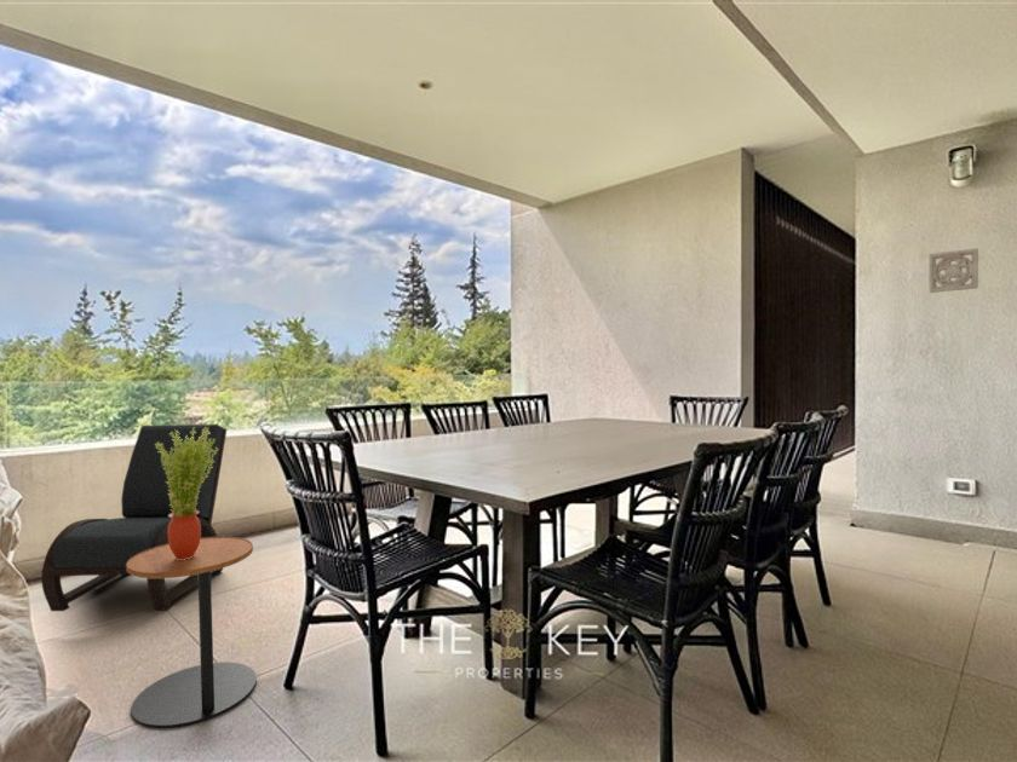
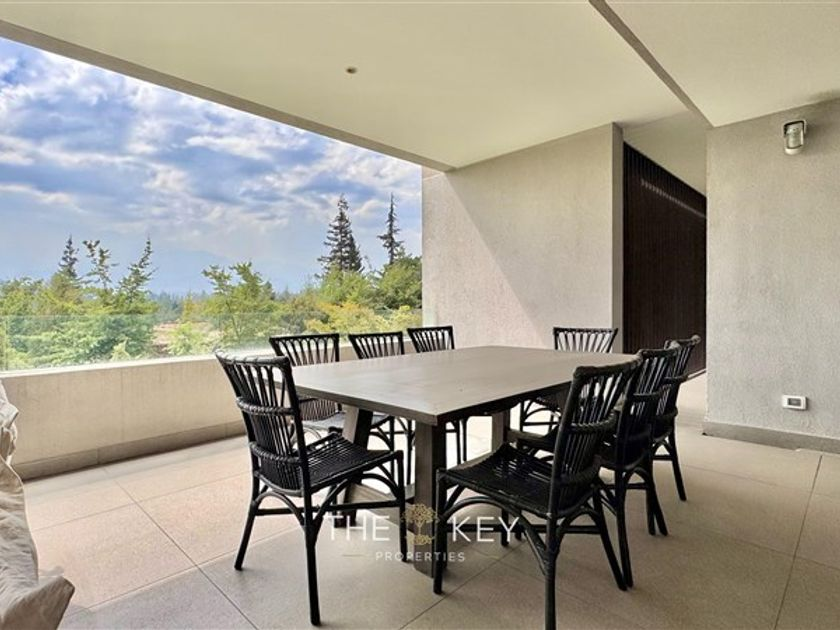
- wall ornament [927,247,979,294]
- potted plant [155,427,218,560]
- side table [126,536,258,729]
- lounge chair [40,423,228,612]
